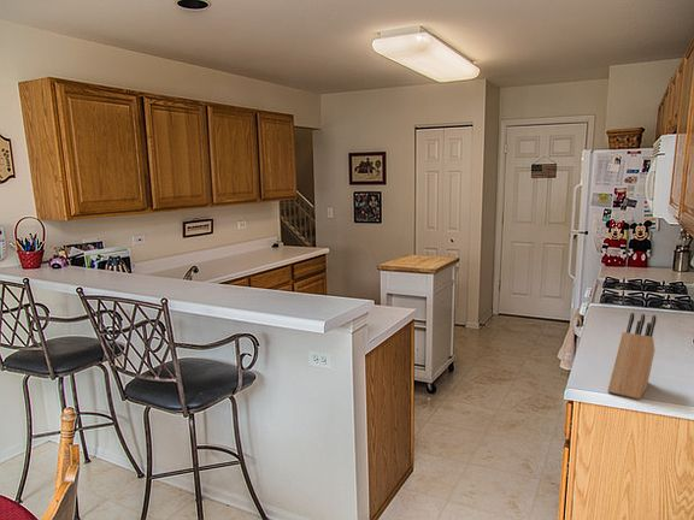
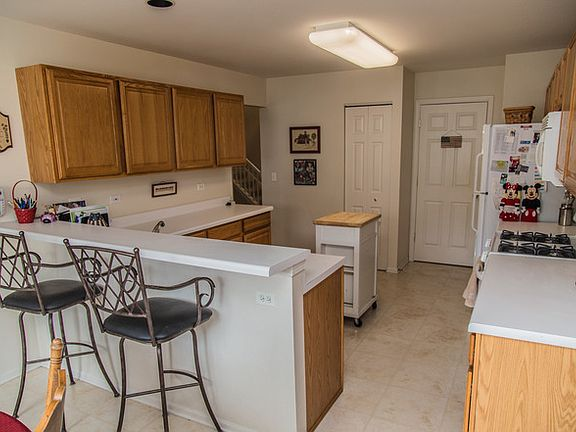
- knife block [606,312,657,401]
